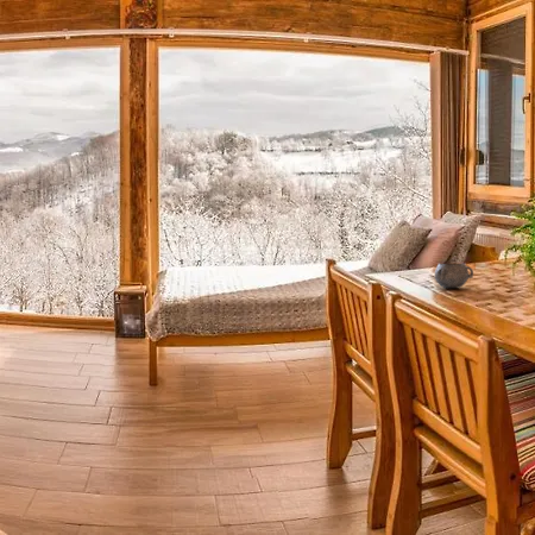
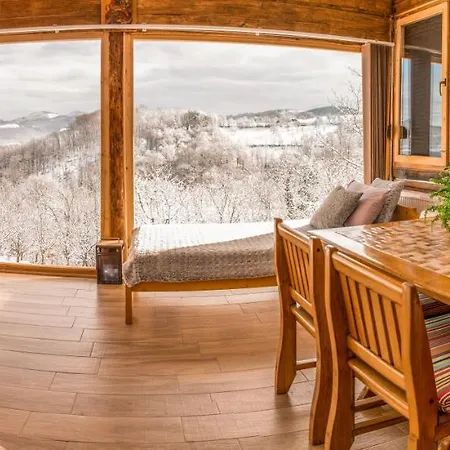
- decorative bowl [434,263,474,289]
